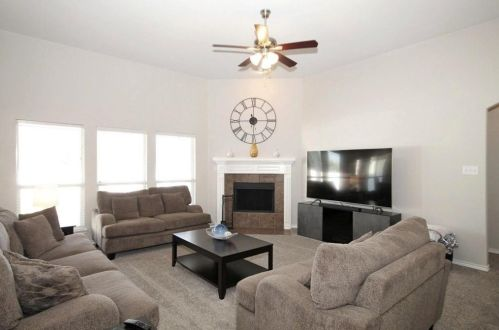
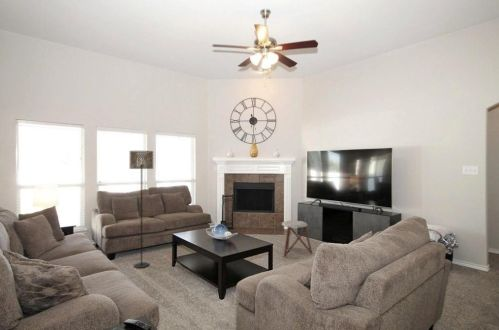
+ stool [281,219,313,258]
+ floor lamp [128,150,154,269]
